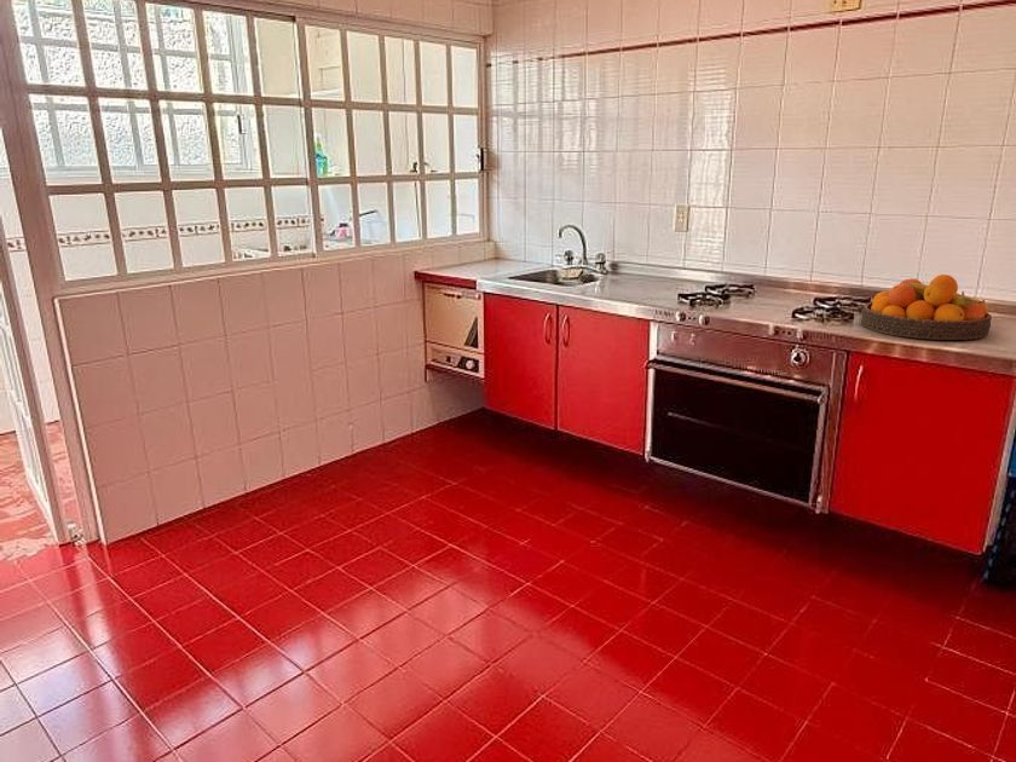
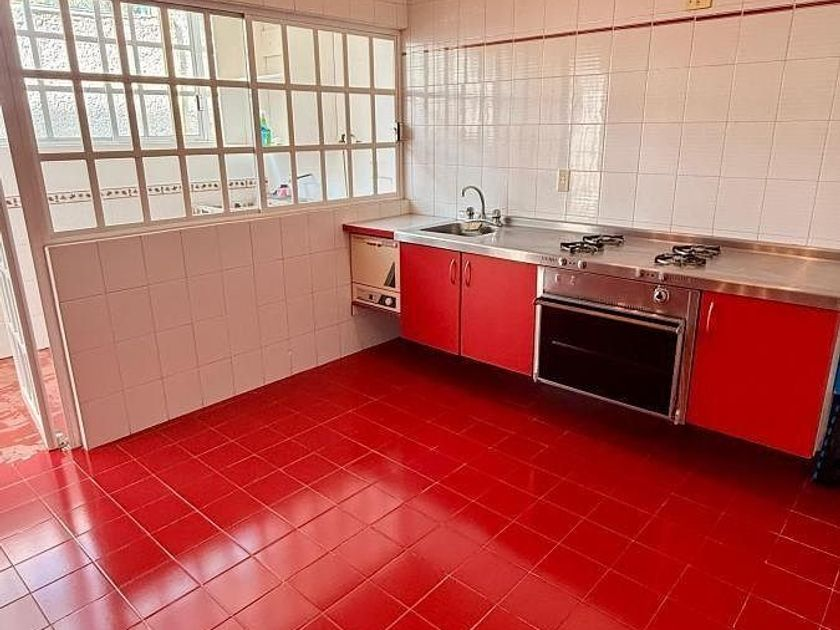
- fruit bowl [860,273,993,341]
